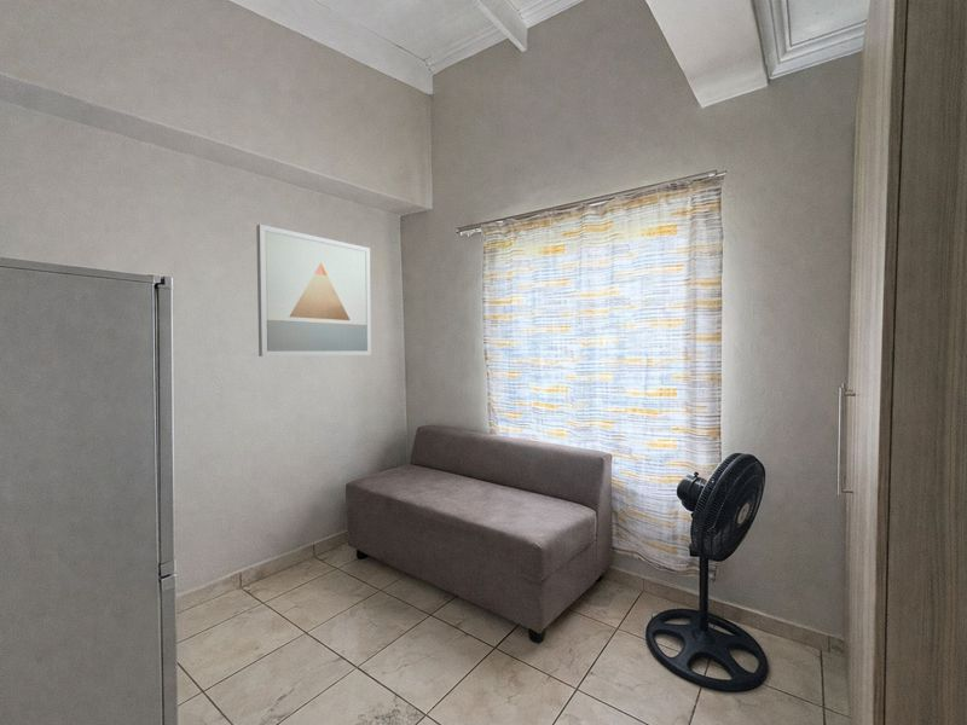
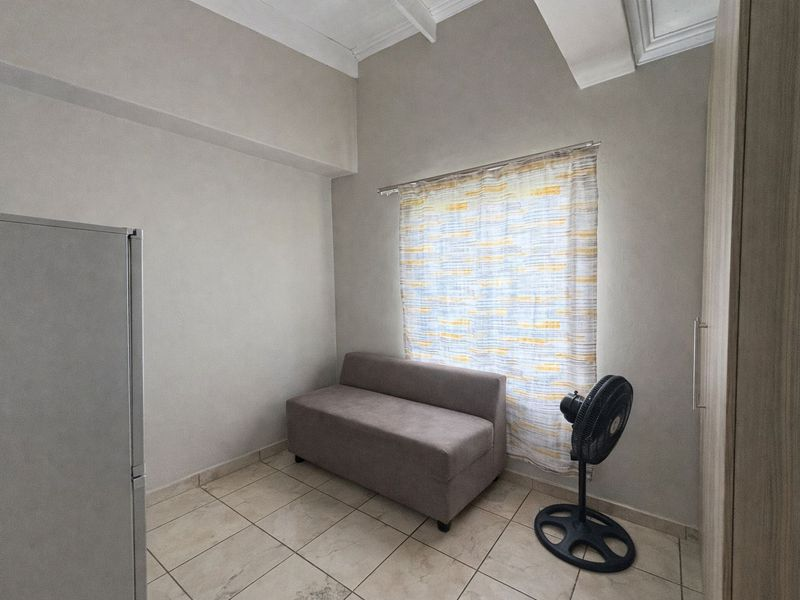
- wall art [255,224,372,358]
